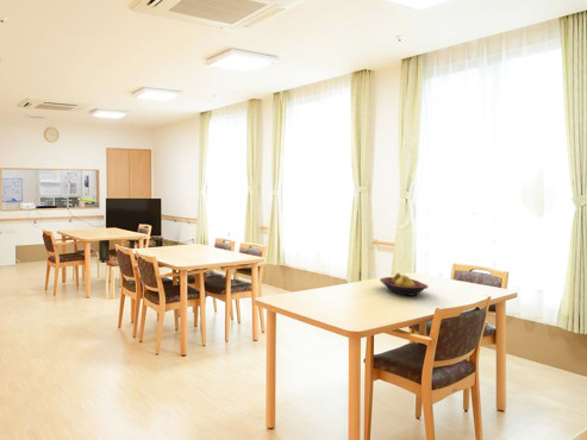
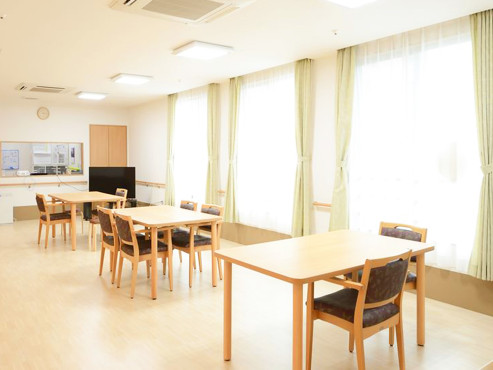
- fruit bowl [379,272,429,297]
